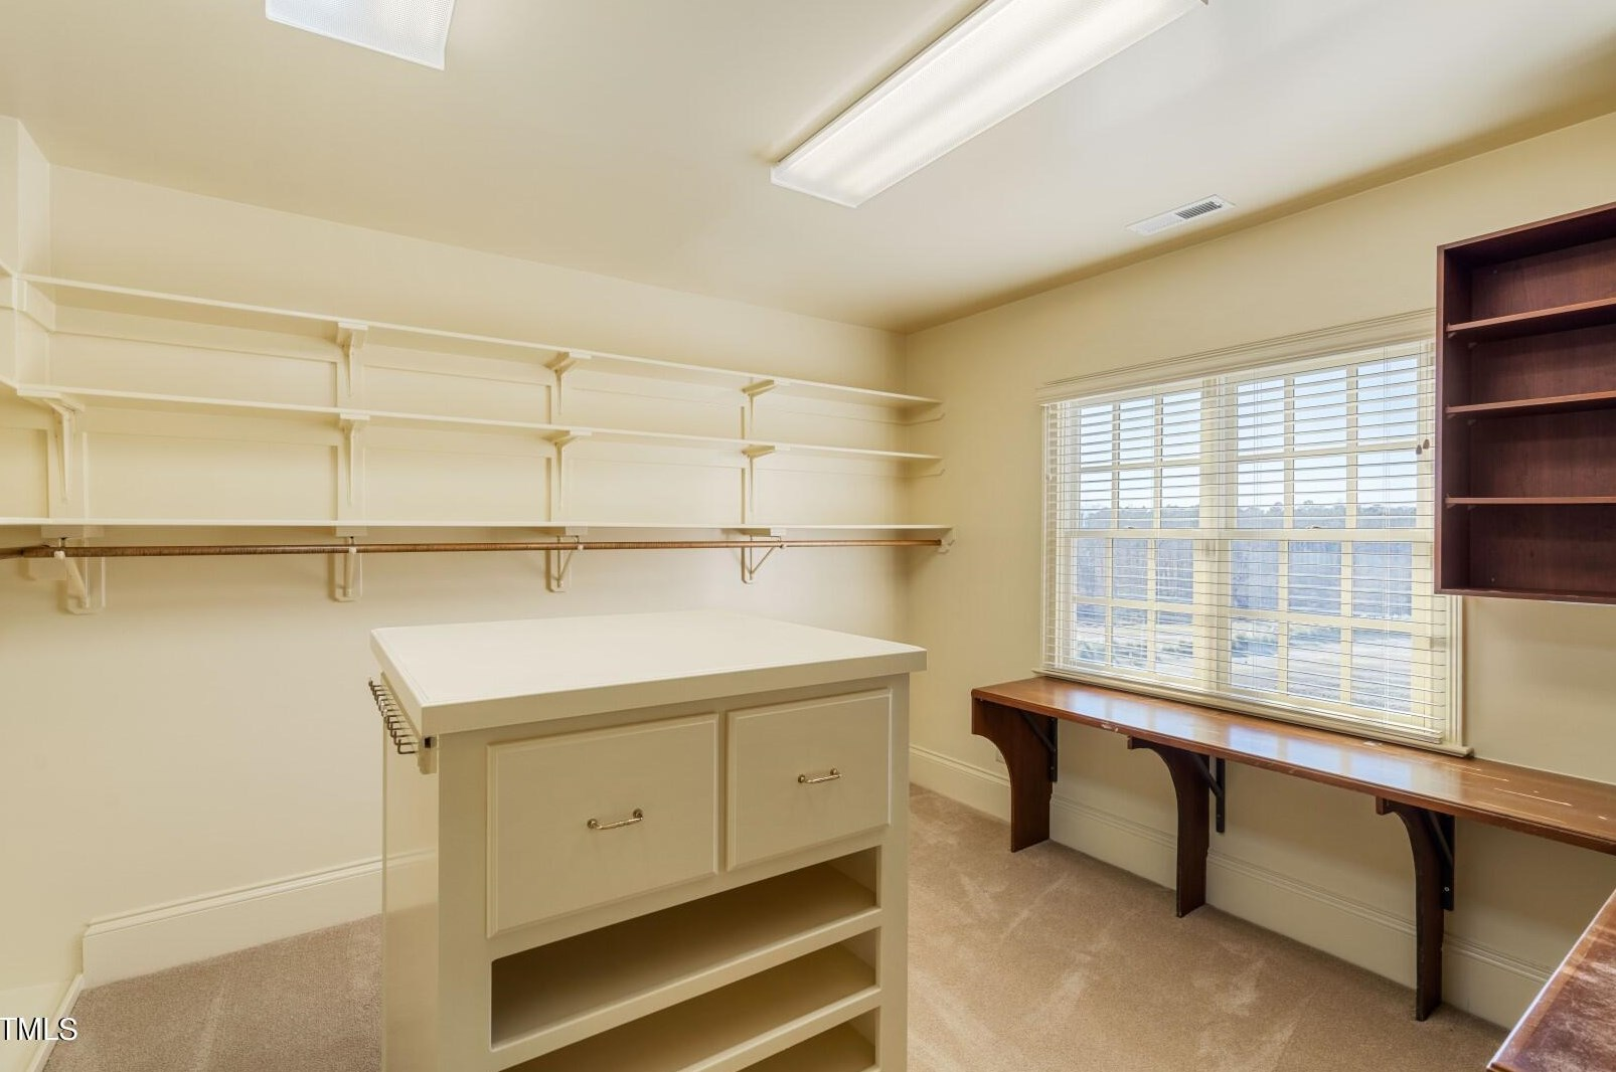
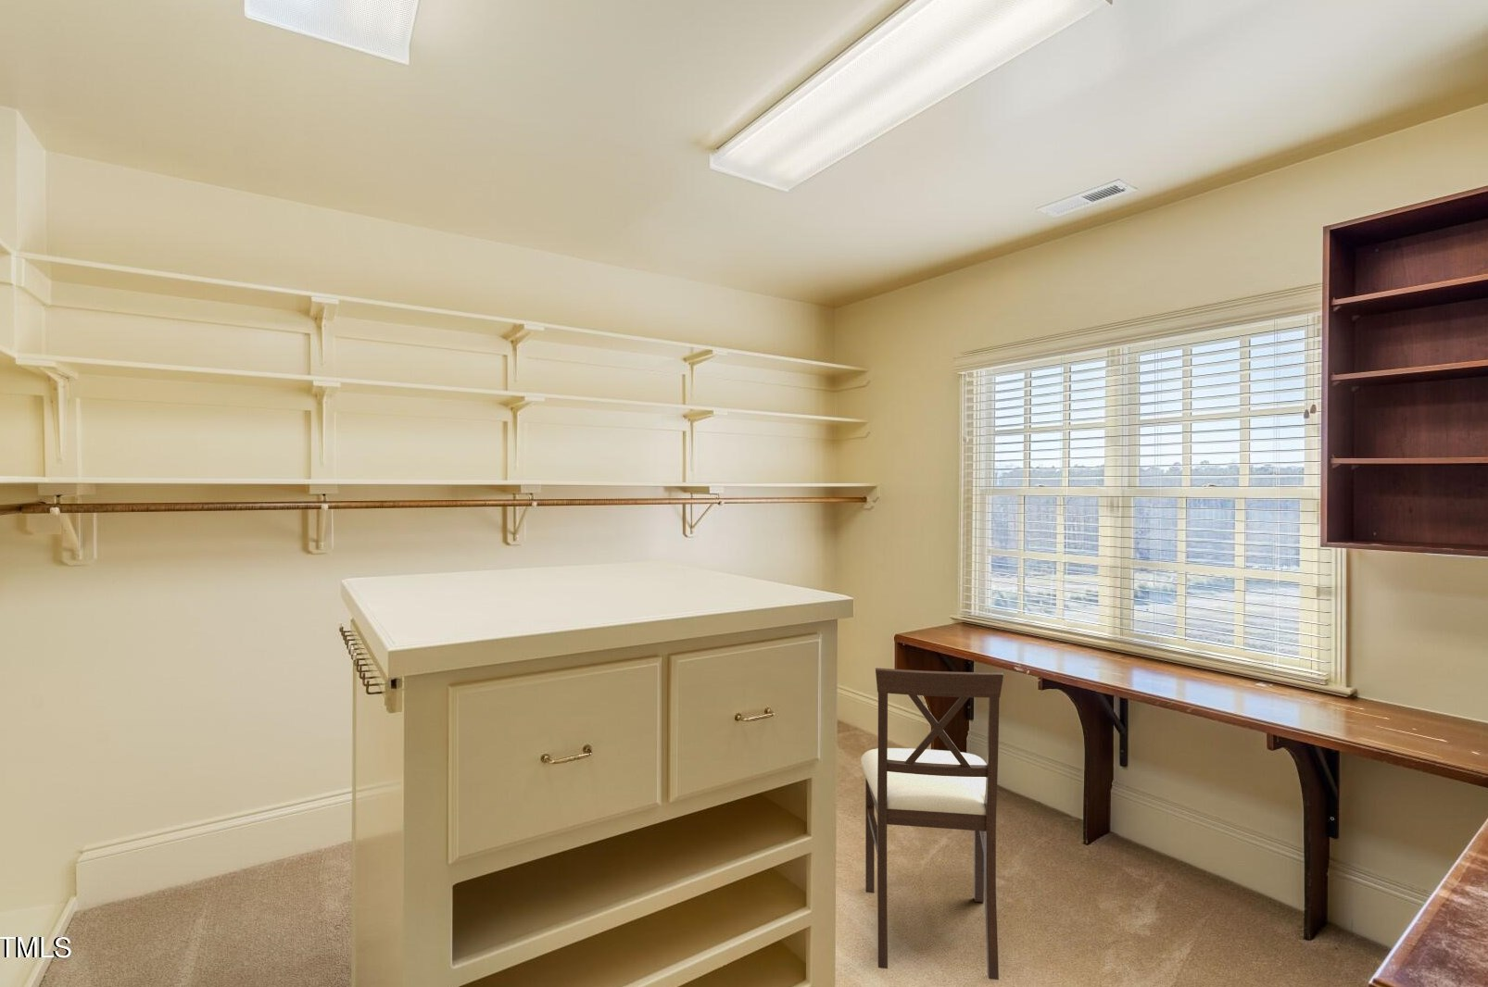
+ chair [860,666,1004,980]
